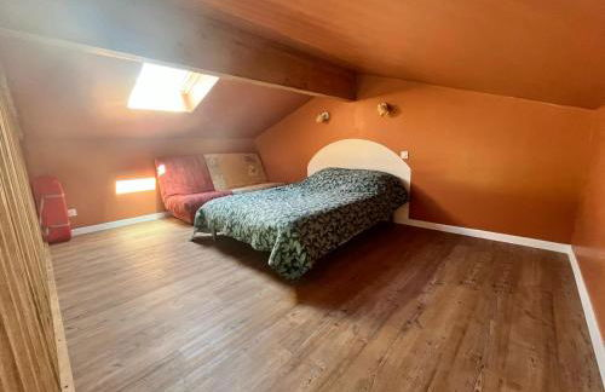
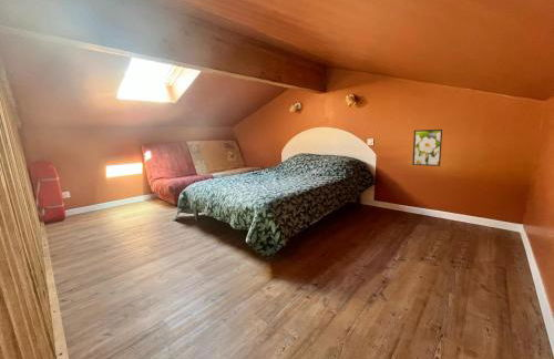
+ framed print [411,129,443,167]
